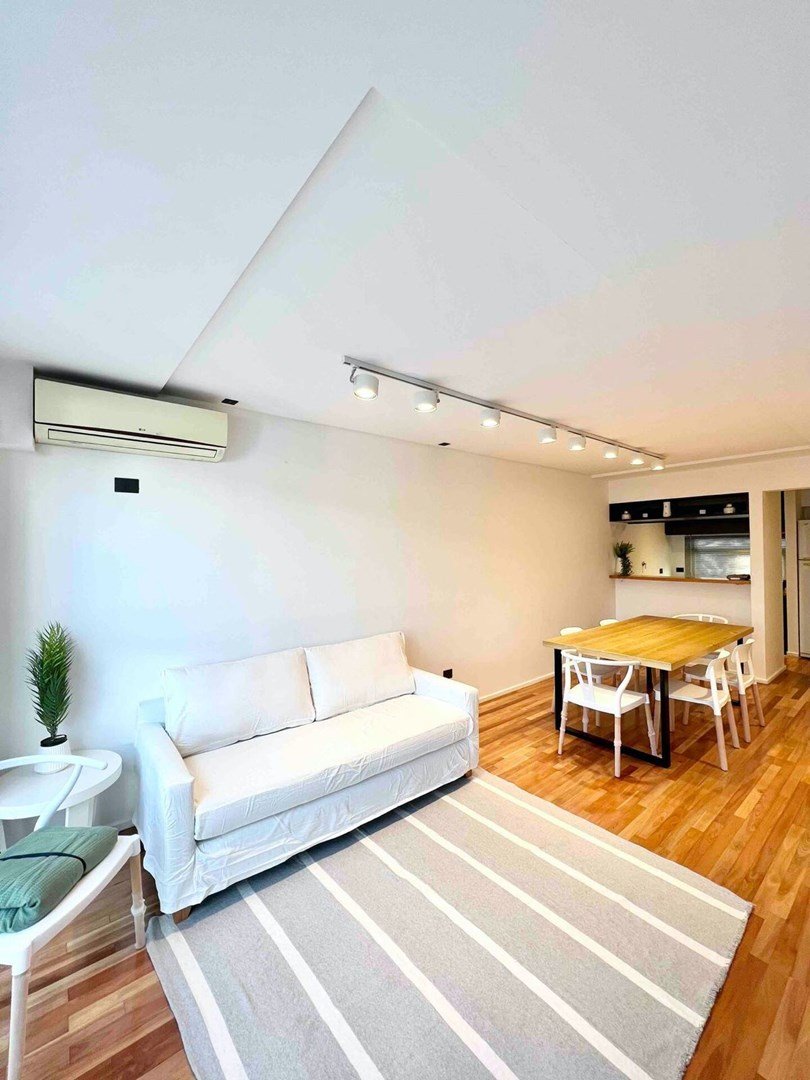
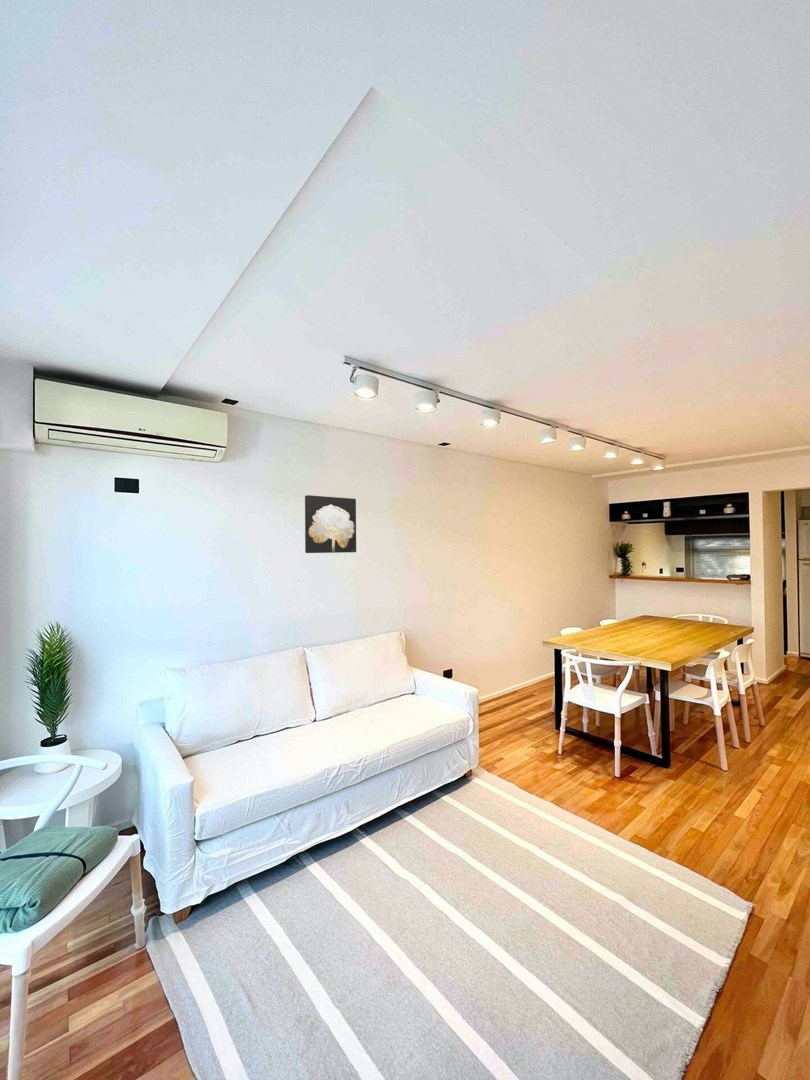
+ wall art [304,494,357,554]
